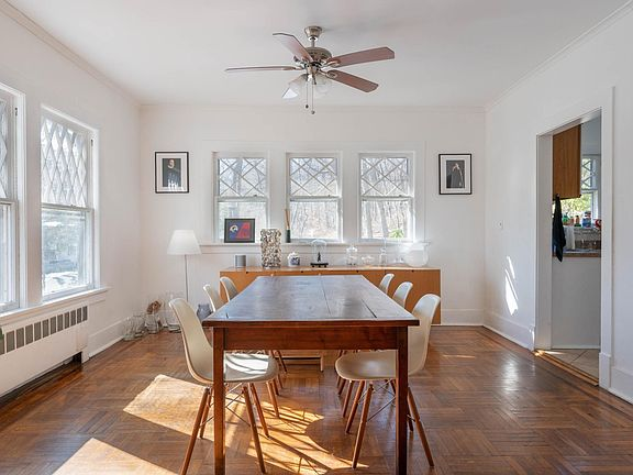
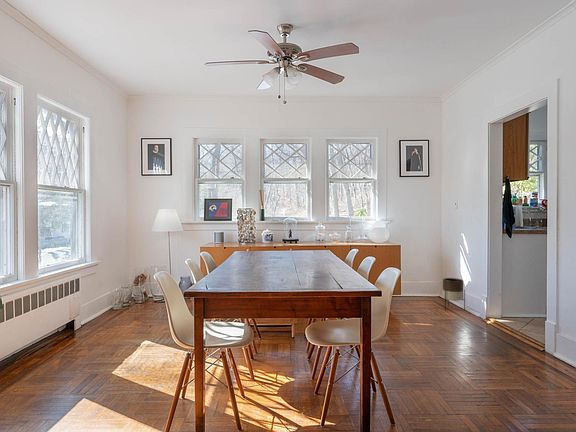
+ planter [441,277,466,311]
